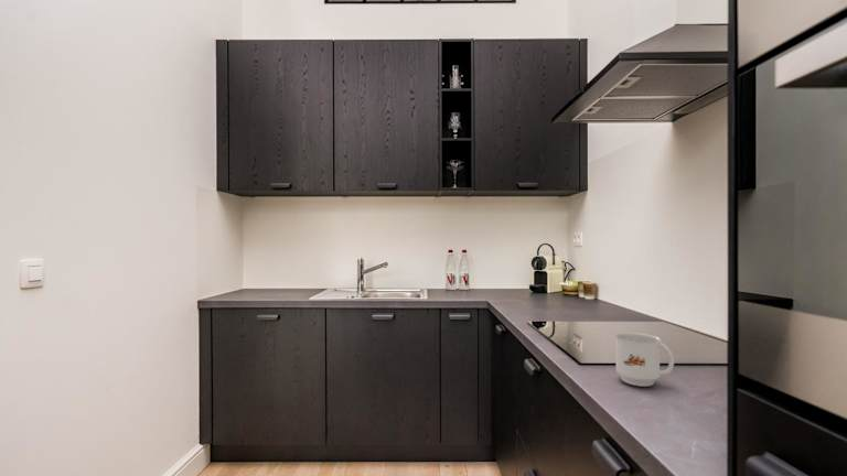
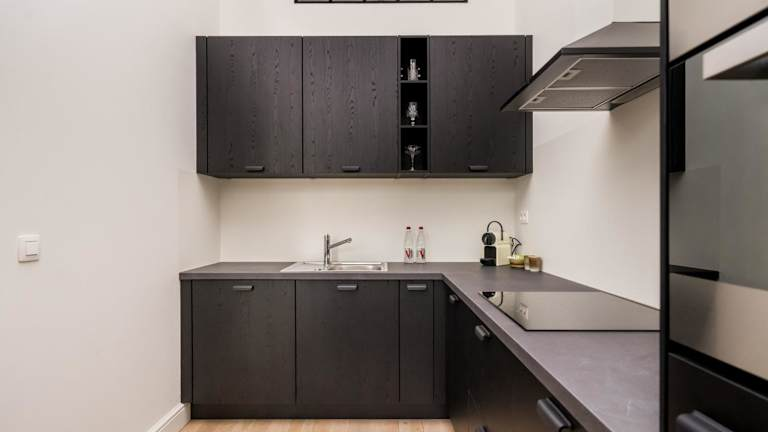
- mug [614,332,675,388]
